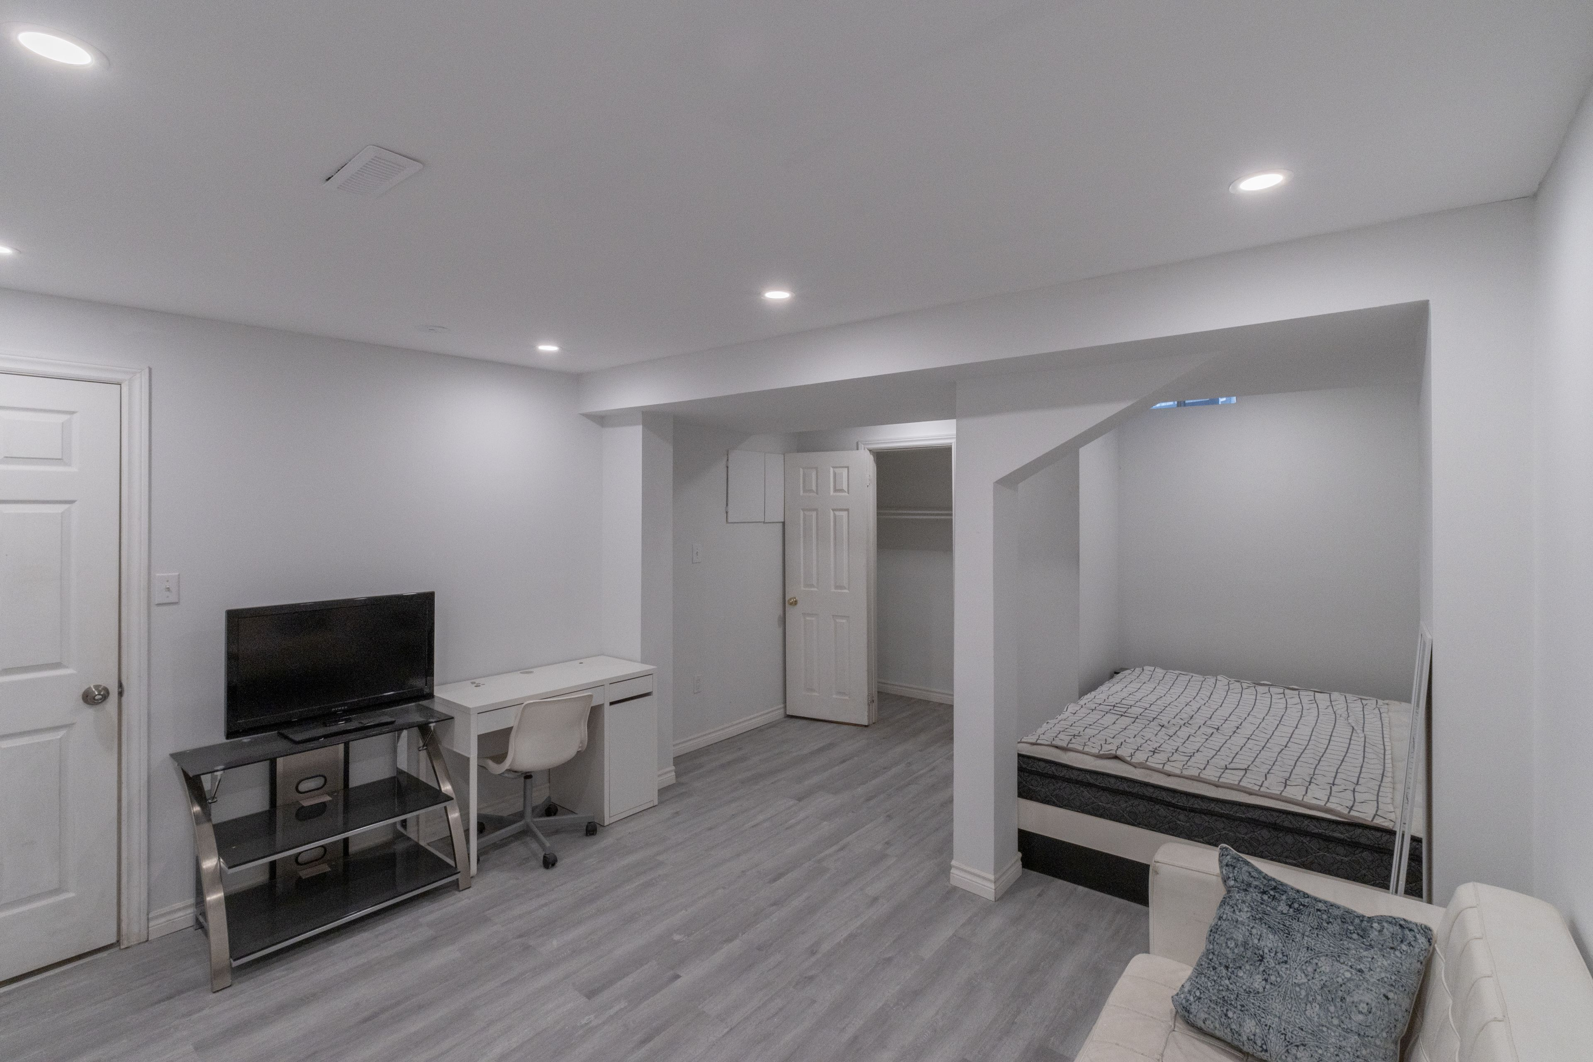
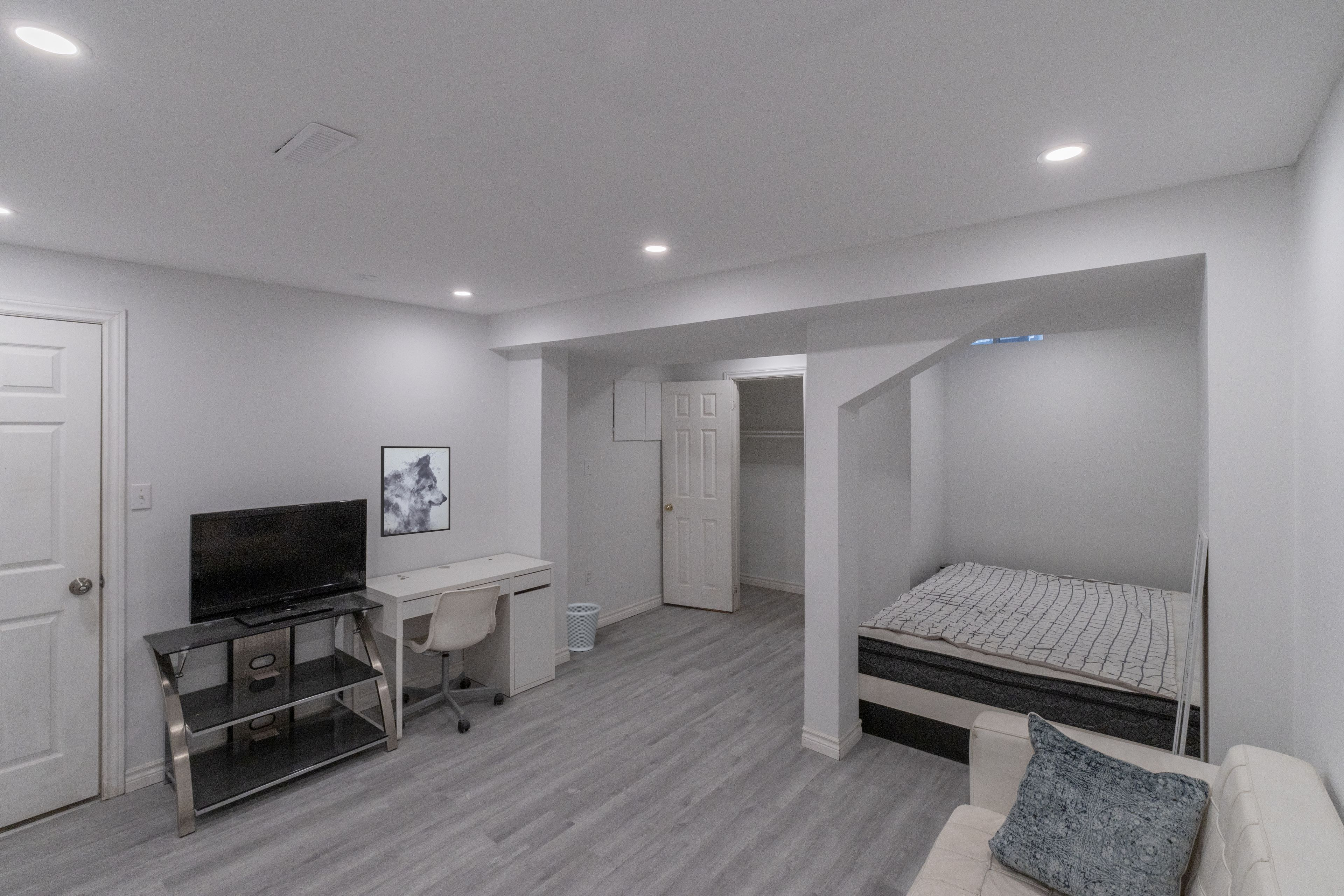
+ wastebasket [566,602,601,652]
+ wall art [380,446,451,537]
